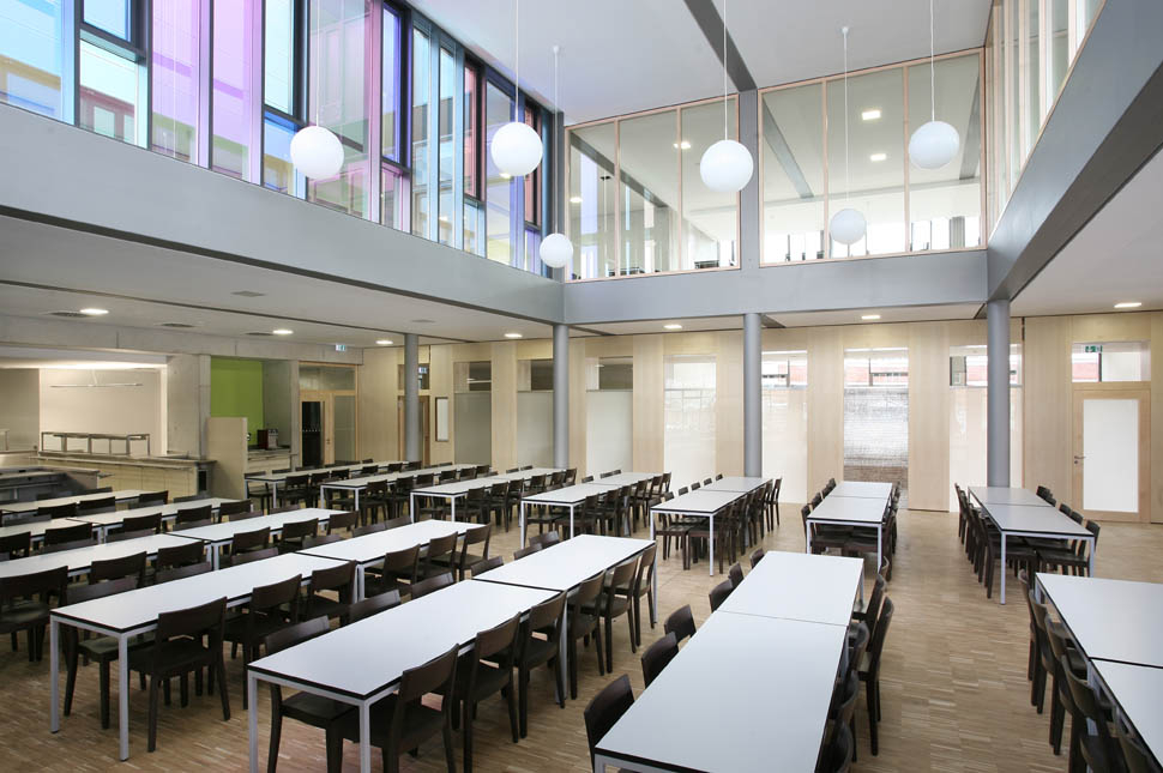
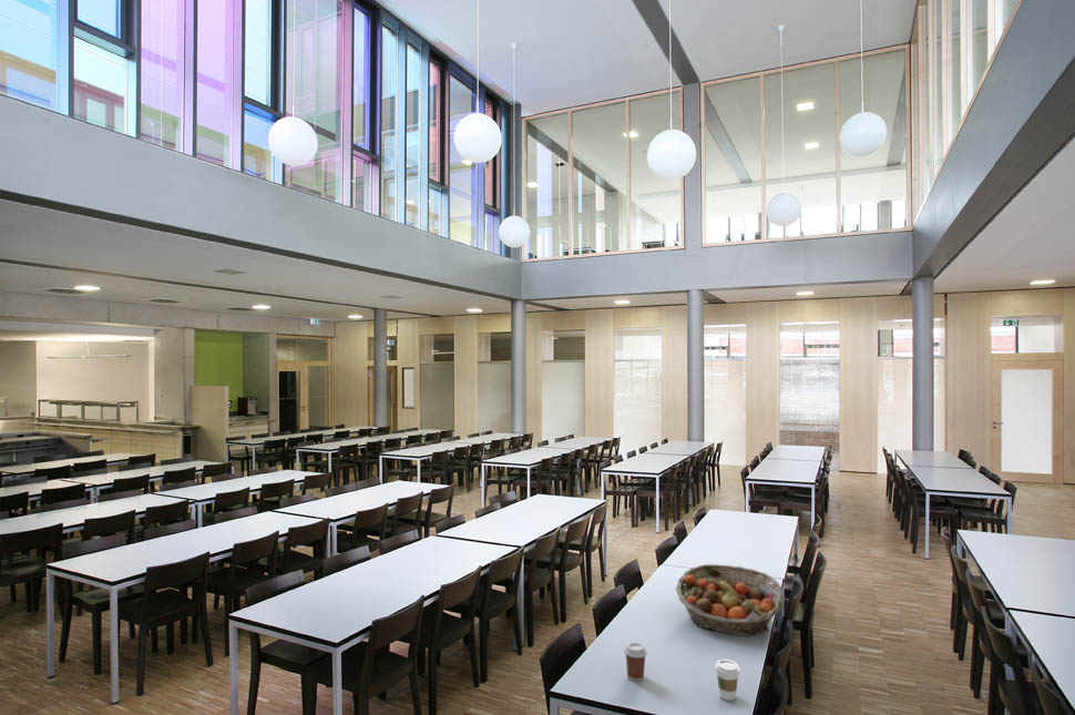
+ coffee cup [714,658,741,702]
+ coffee cup [623,642,648,682]
+ fruit basket [675,563,786,637]
